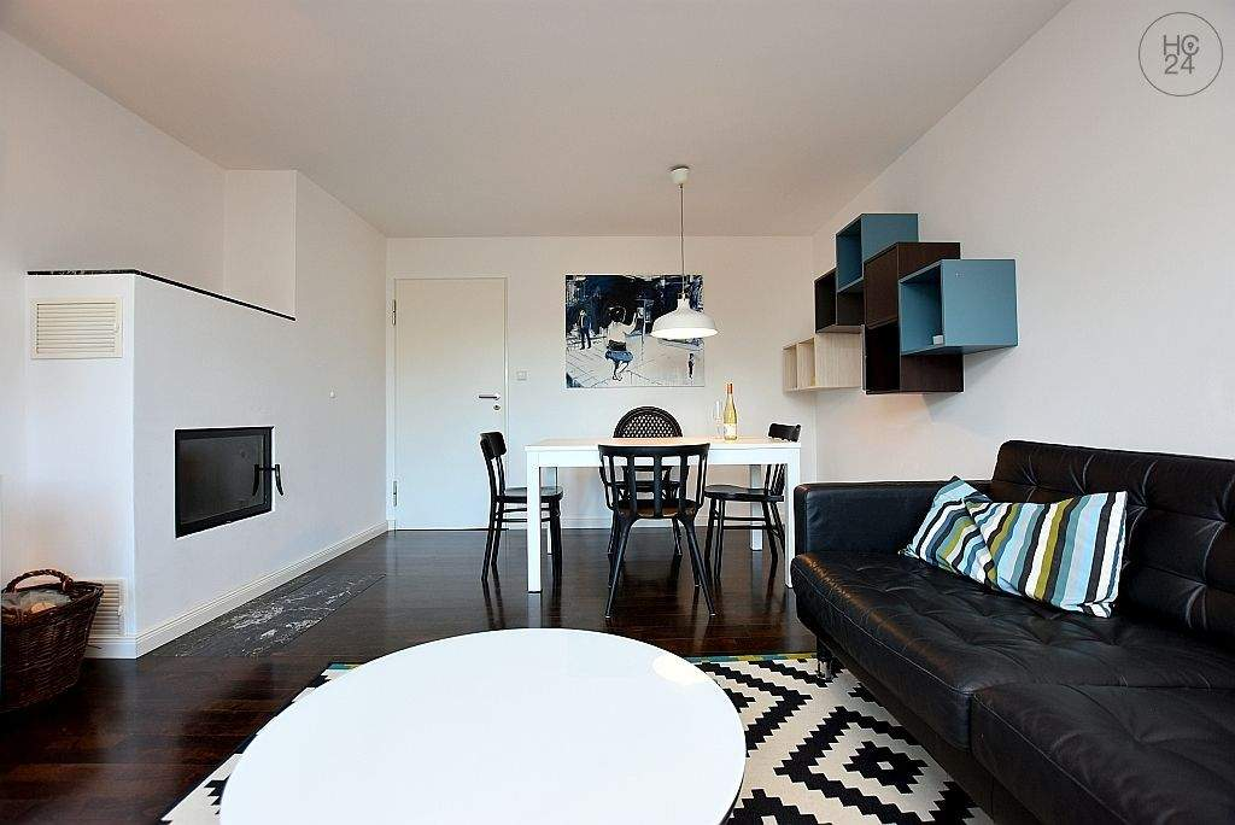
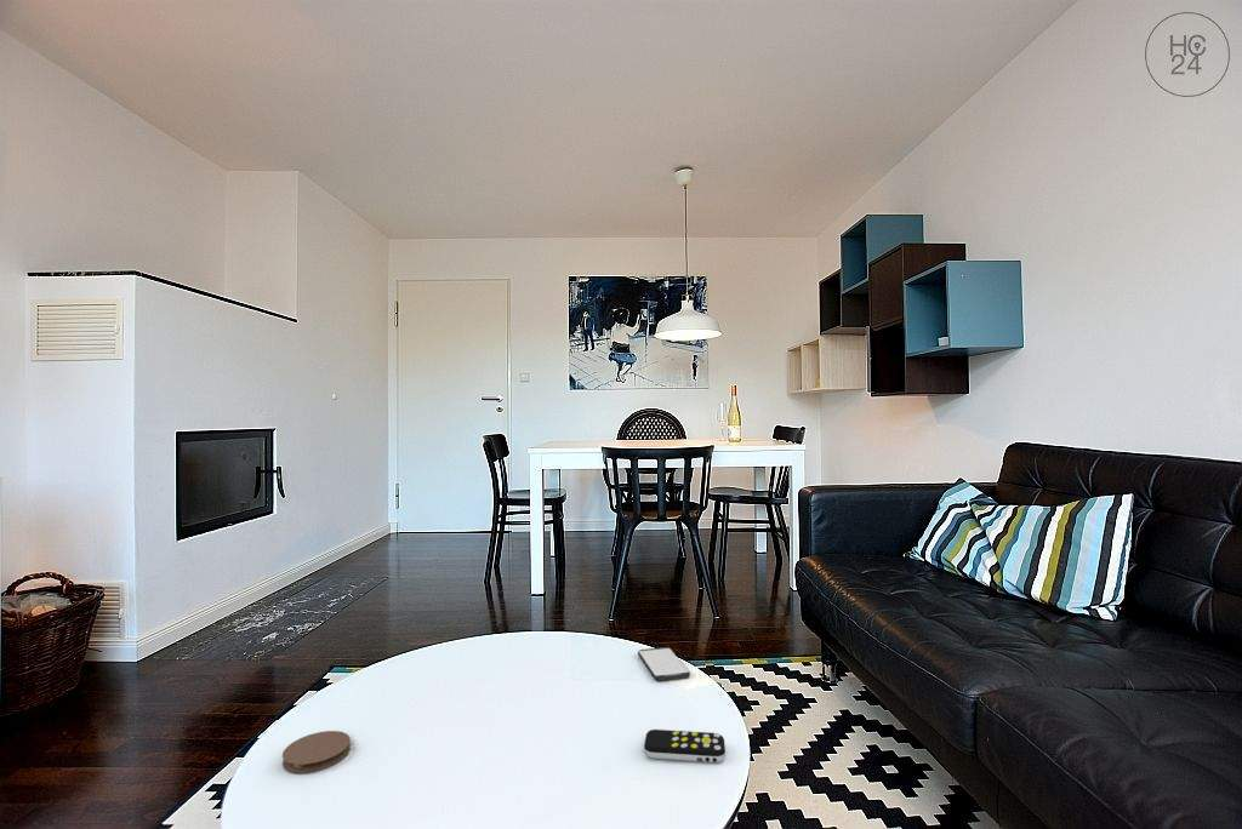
+ coaster [281,730,352,774]
+ remote control [643,728,727,764]
+ smartphone [637,646,691,682]
